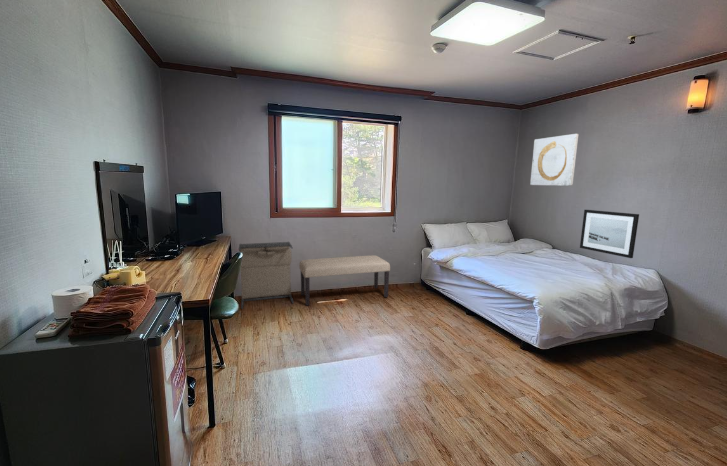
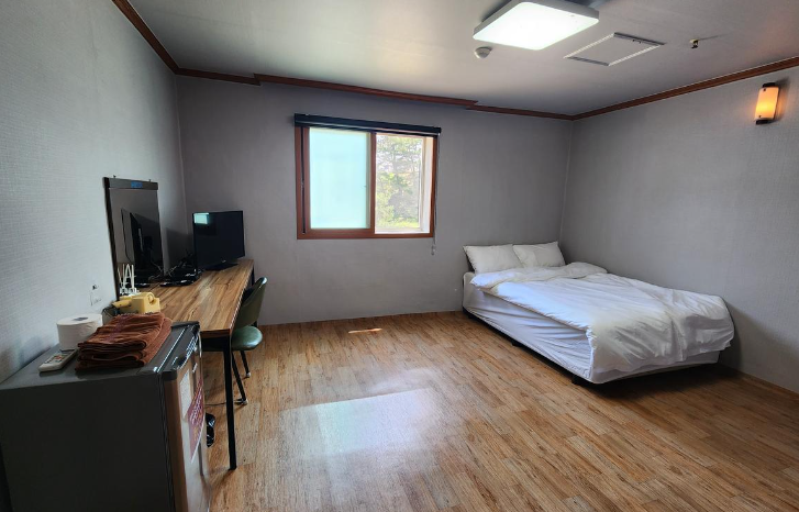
- wall art [529,133,579,187]
- bench [298,254,391,307]
- laundry hamper [238,241,295,310]
- wall art [579,209,640,259]
